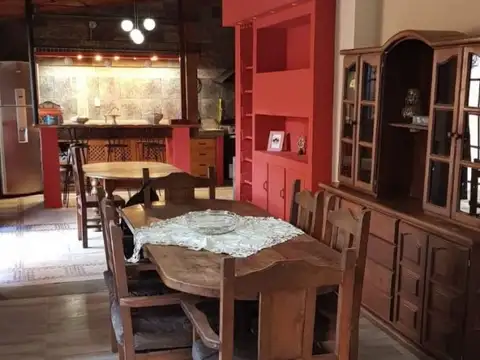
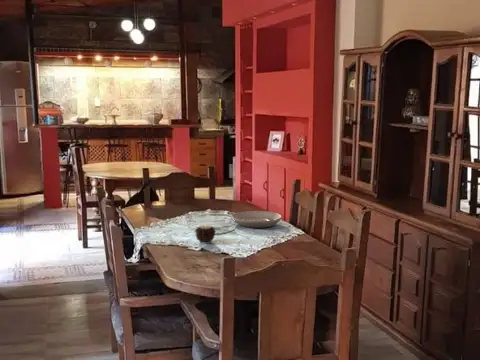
+ candle [194,223,217,245]
+ plate [230,210,283,229]
